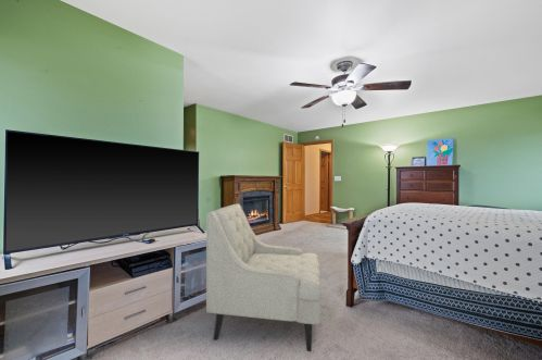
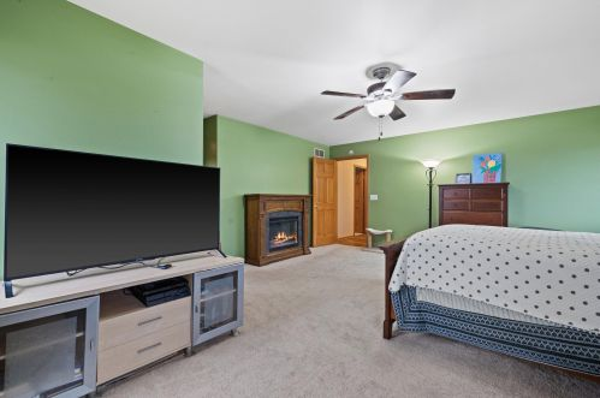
- chair [205,202,323,352]
